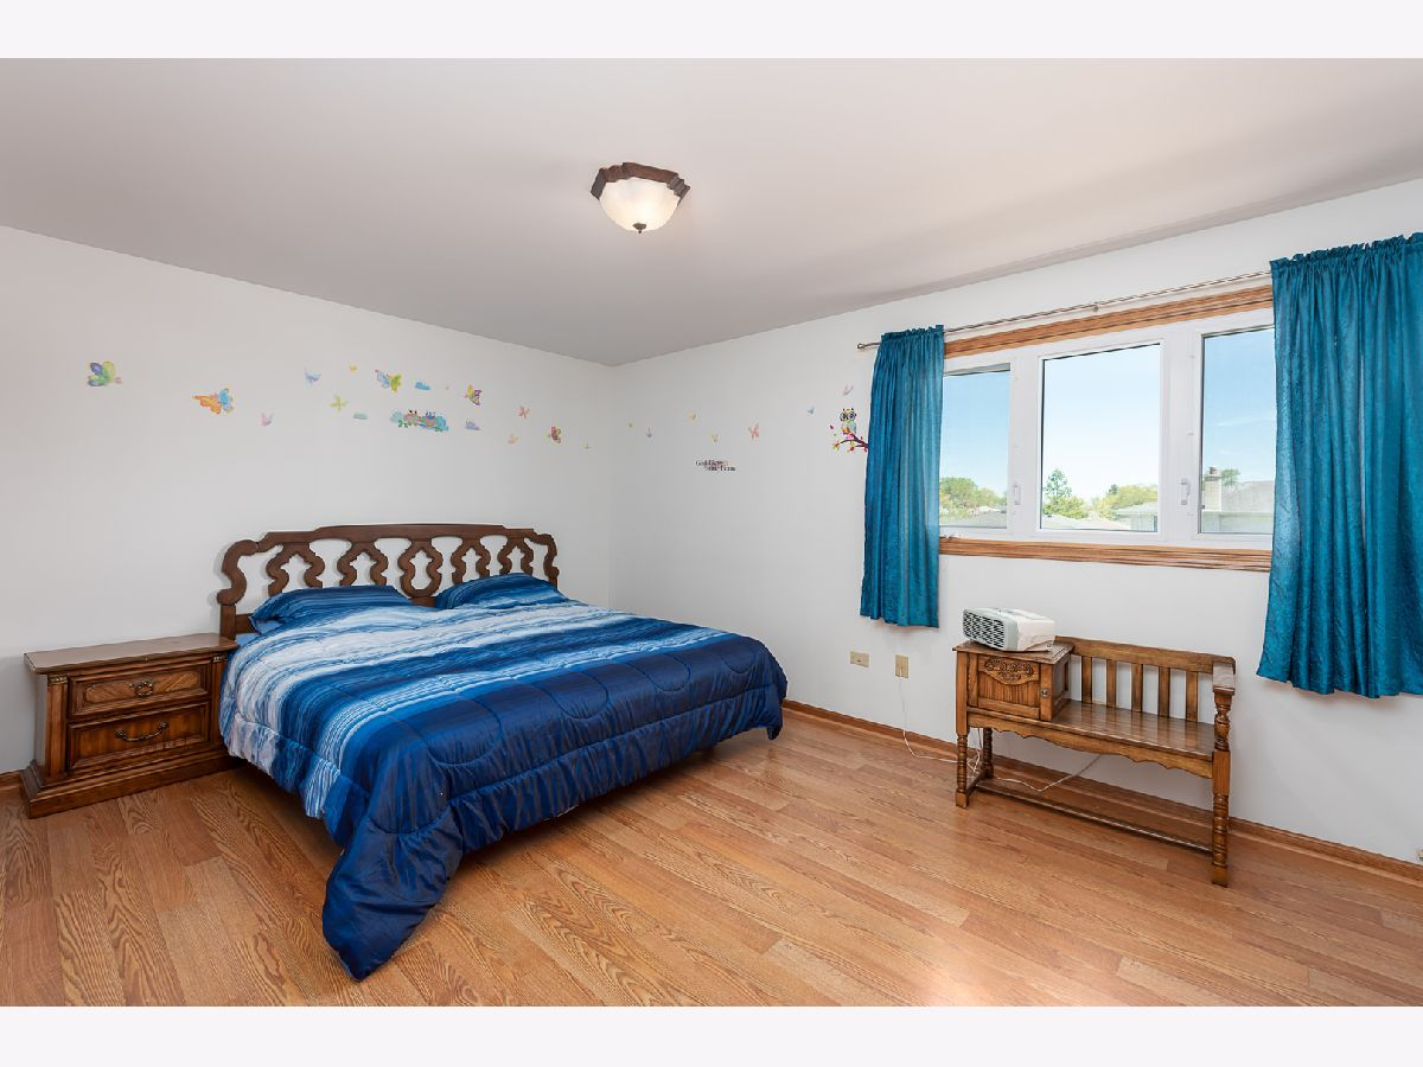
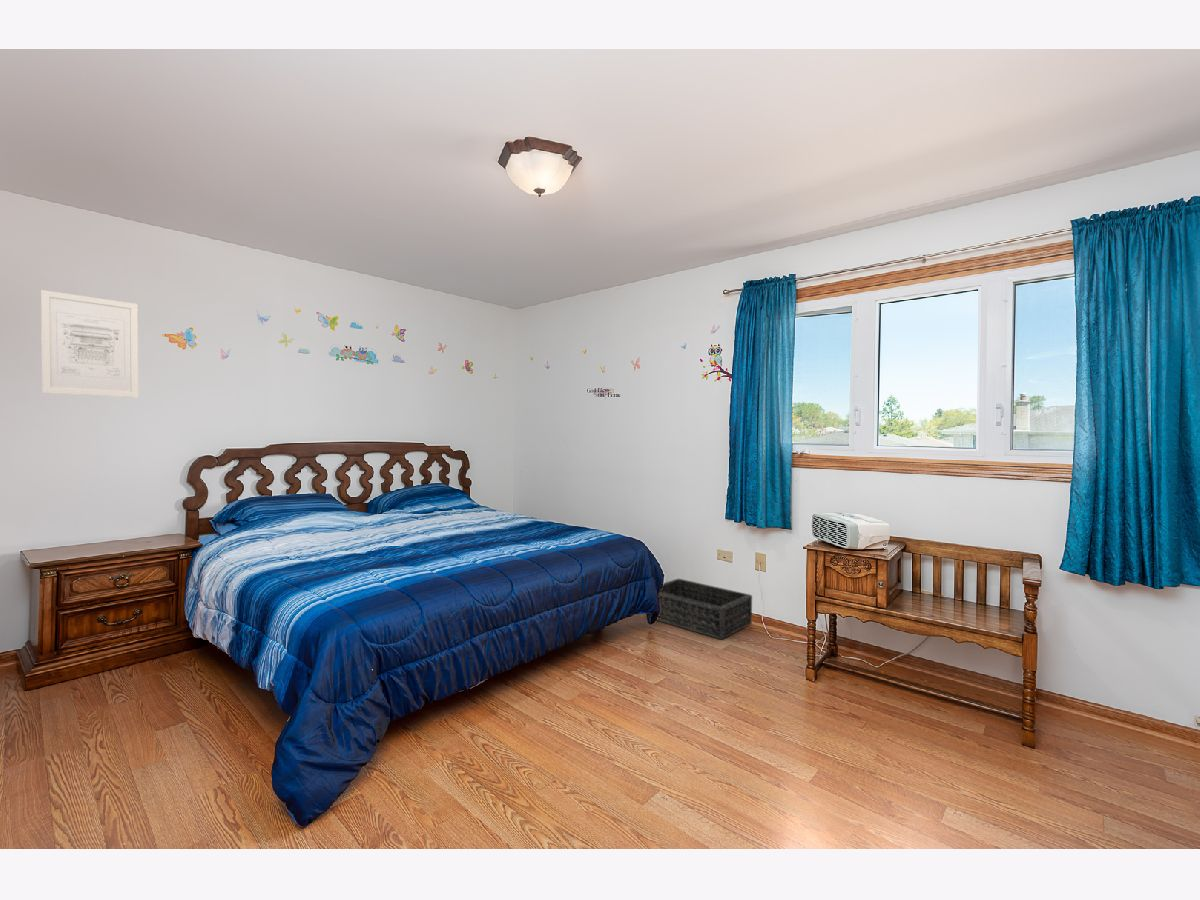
+ wall art [40,289,139,398]
+ basket [644,578,753,641]
